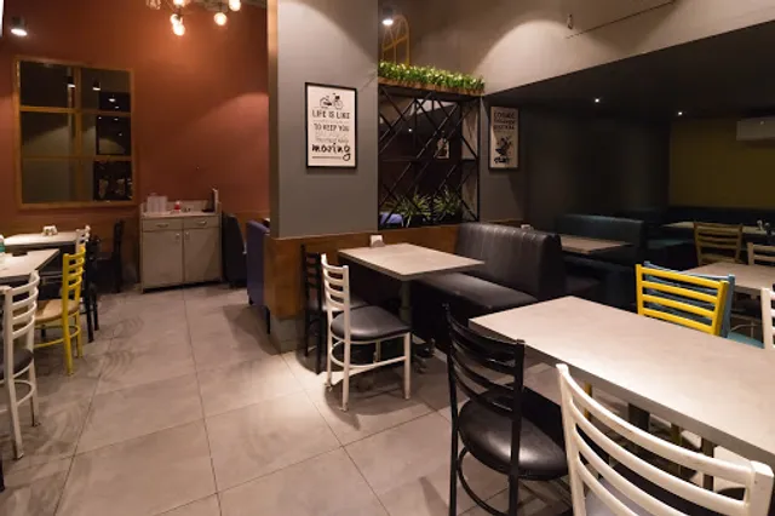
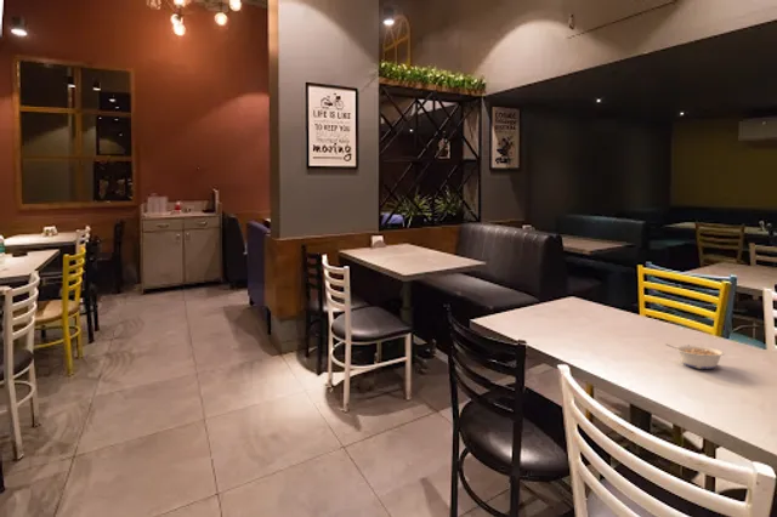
+ legume [664,342,726,370]
